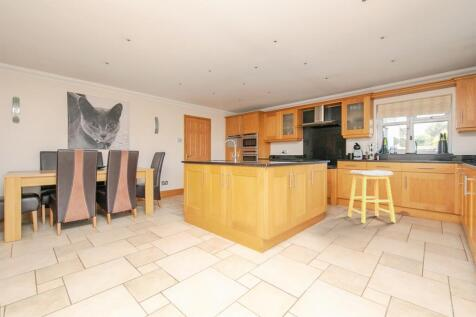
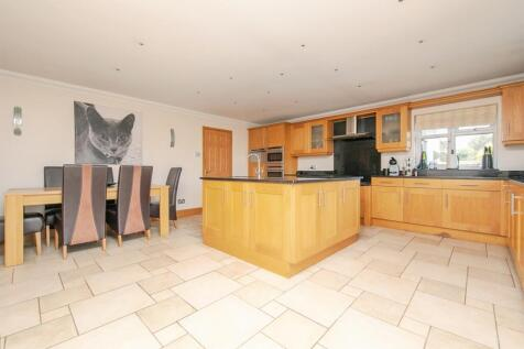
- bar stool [347,169,397,224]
